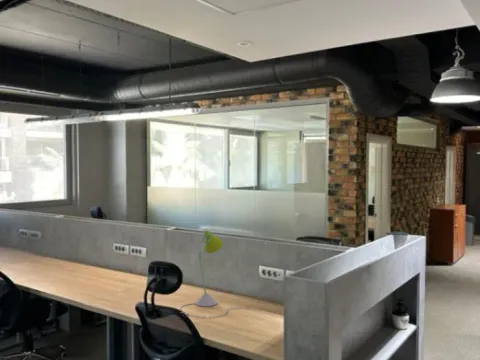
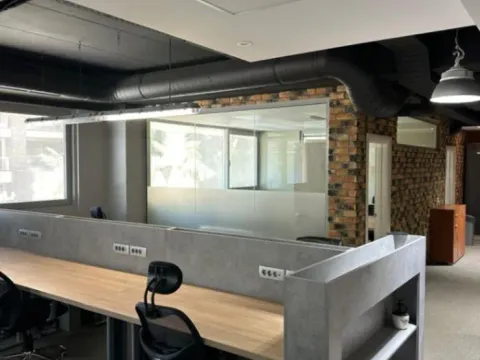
- desk lamp [179,229,250,318]
